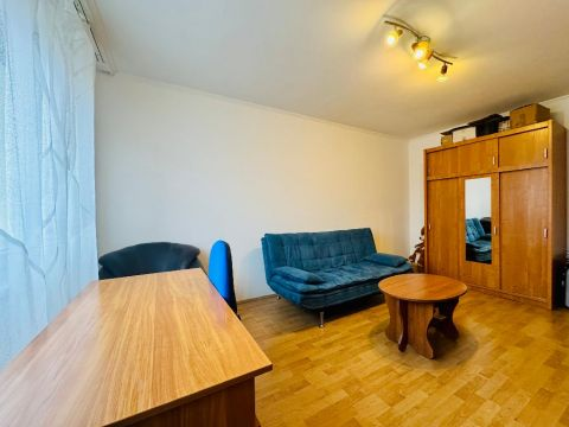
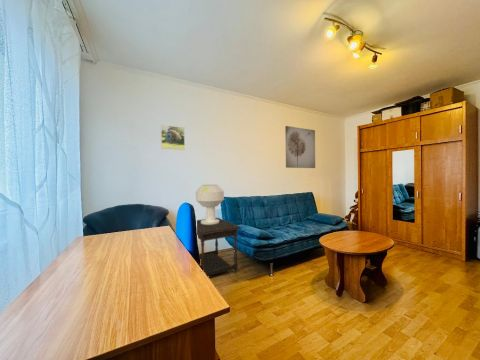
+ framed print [160,124,186,151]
+ table lamp [195,184,225,225]
+ side table [196,217,243,277]
+ wall art [284,125,316,169]
